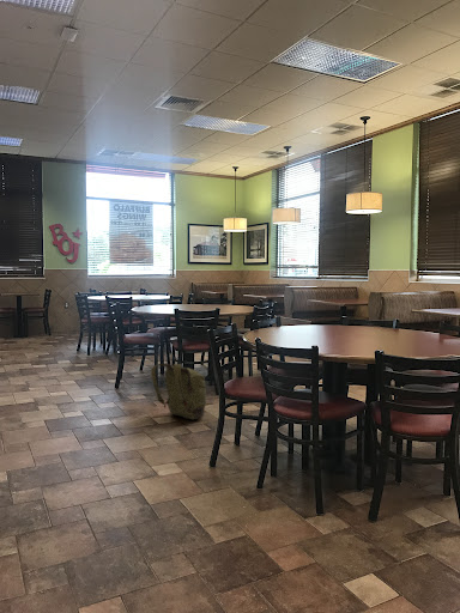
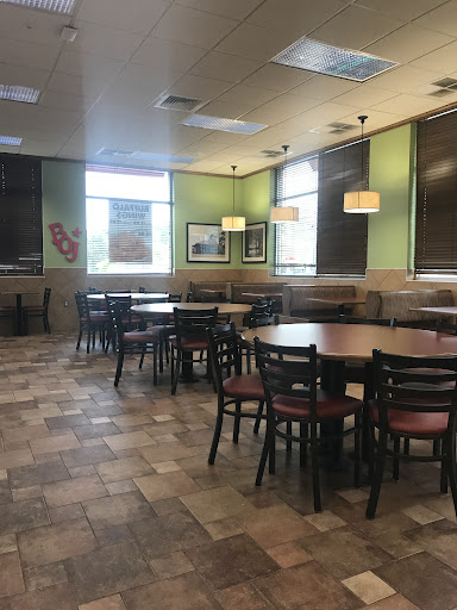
- backpack [150,363,207,420]
